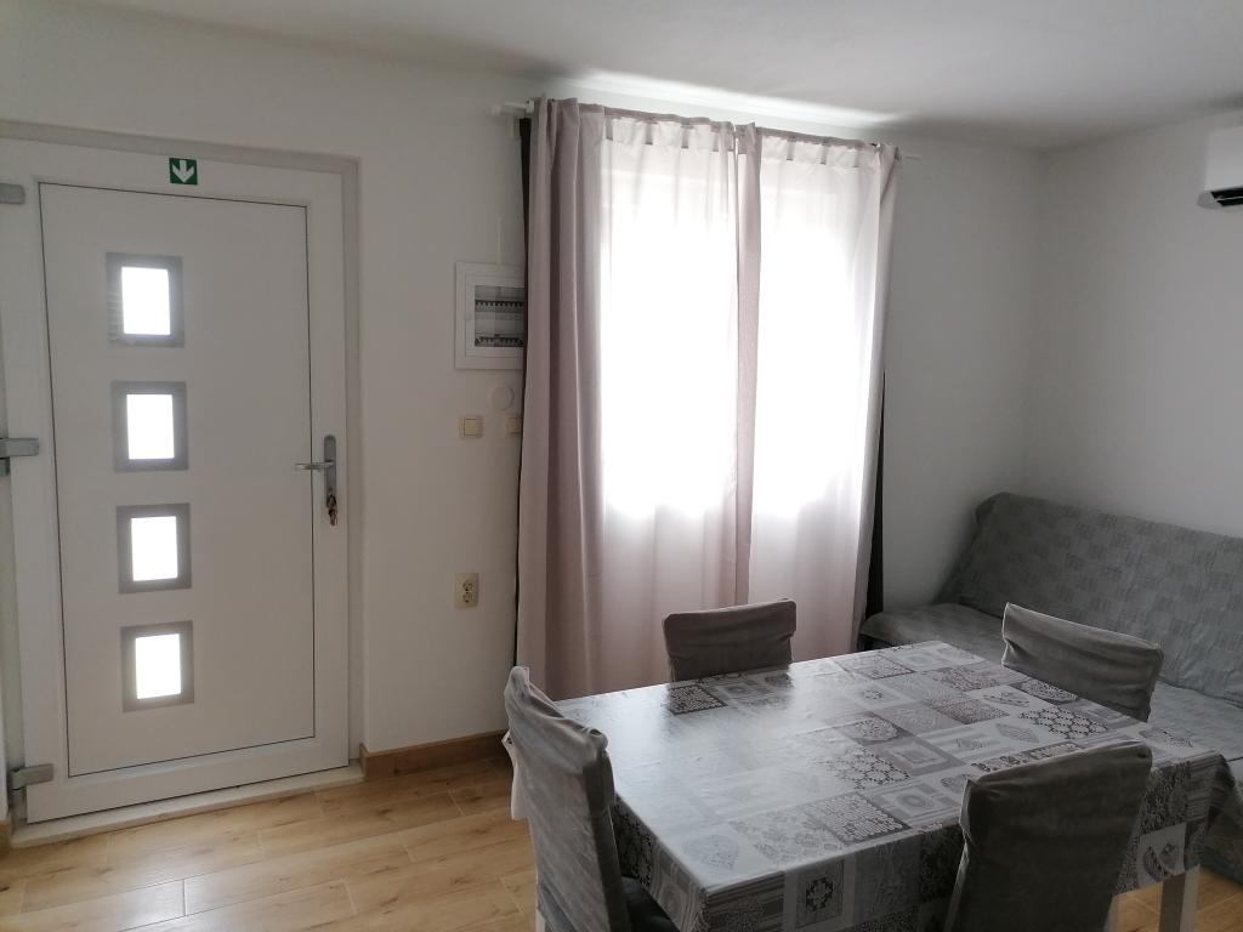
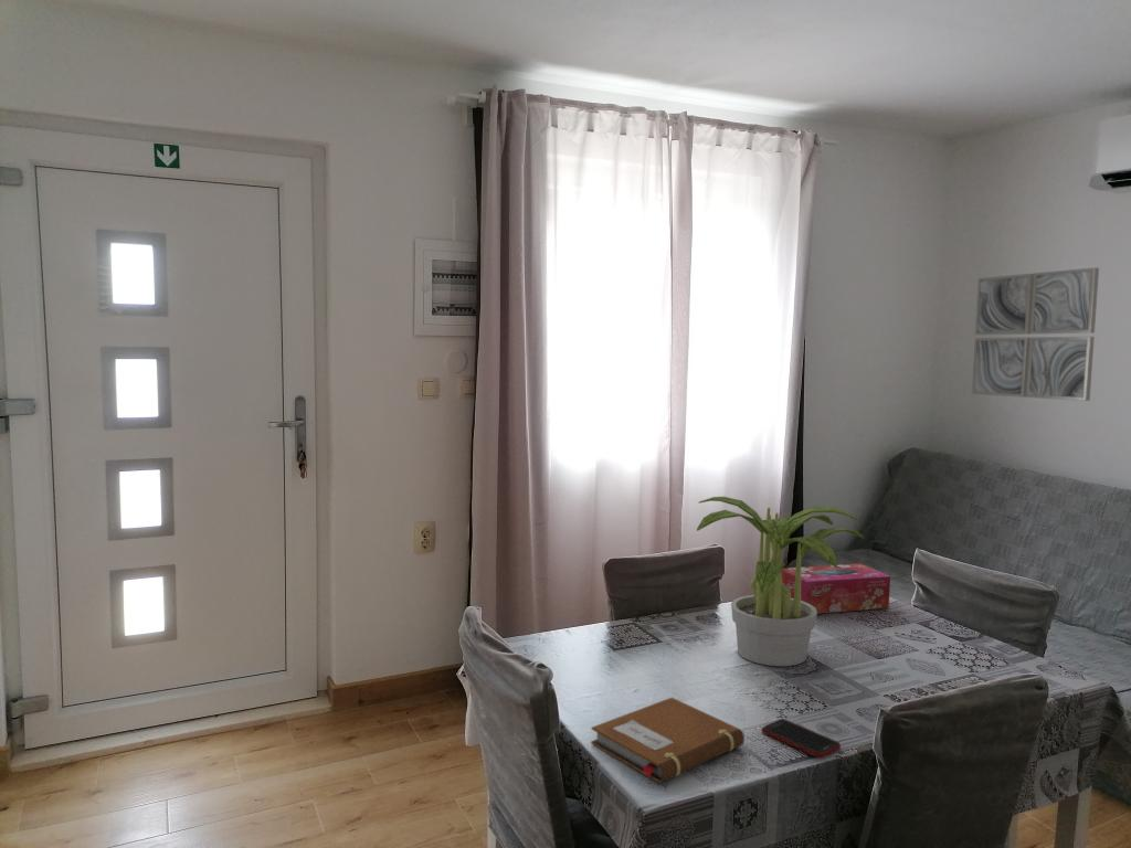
+ notebook [590,697,746,784]
+ potted plant [696,496,865,667]
+ cell phone [761,718,842,759]
+ tissue box [782,563,891,615]
+ wall art [971,266,1100,402]
